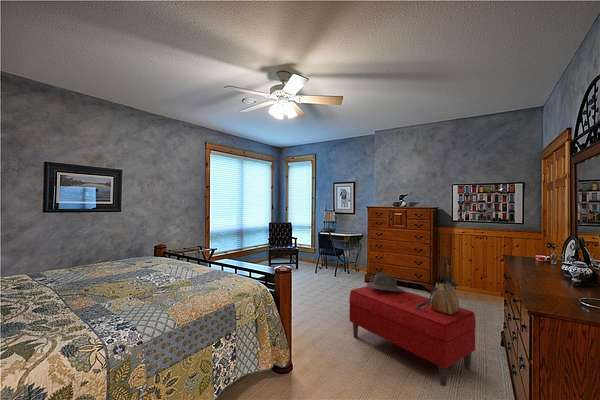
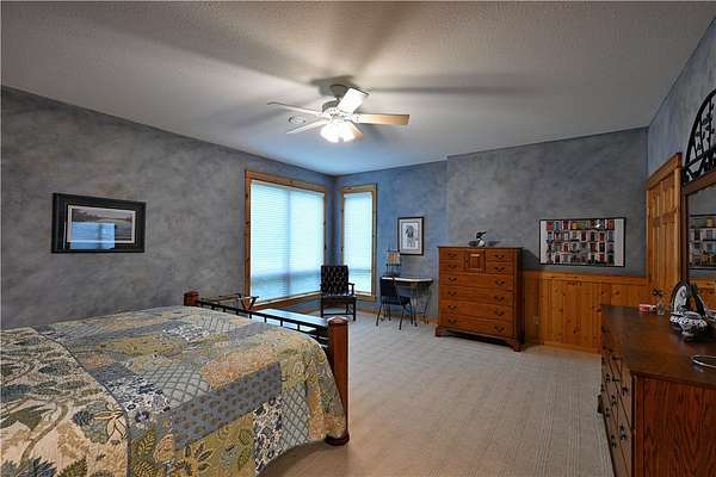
- tote bag [415,255,460,315]
- fedora [366,272,404,291]
- bench [348,285,477,387]
